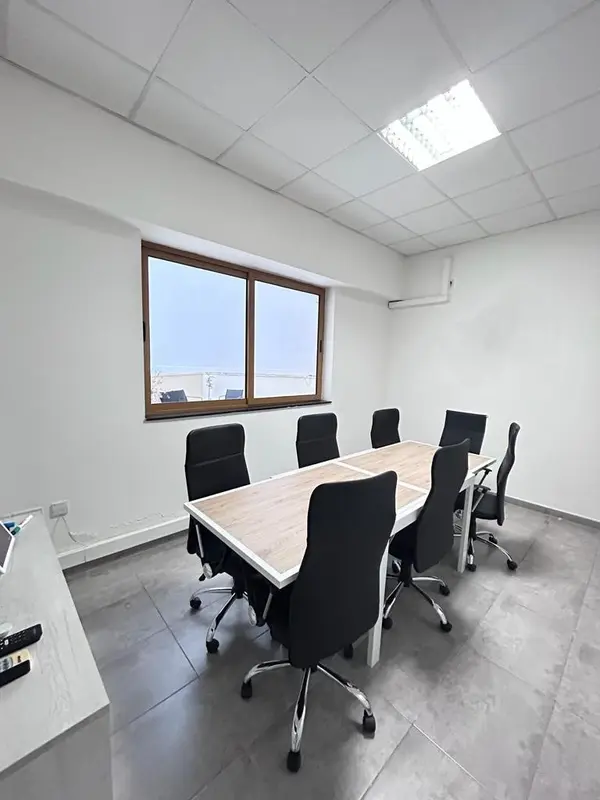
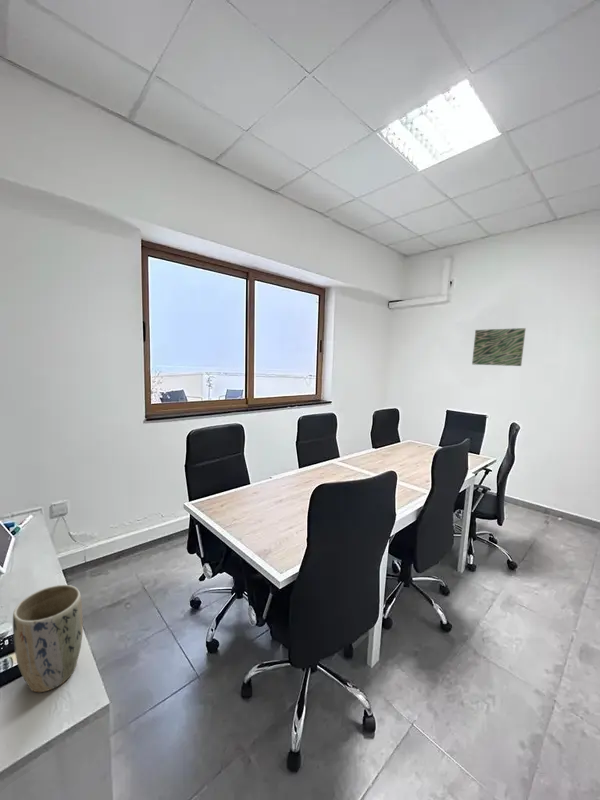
+ wall art [471,327,527,367]
+ plant pot [12,584,84,693]
